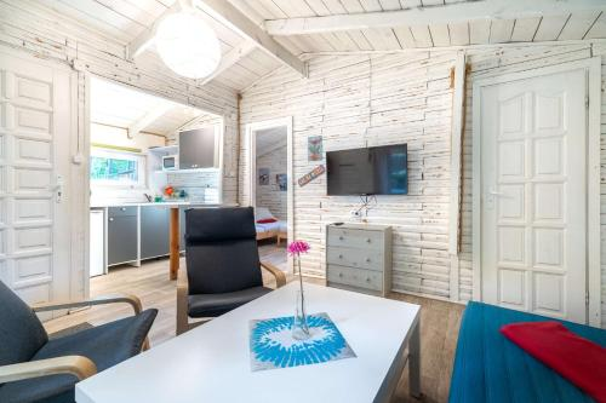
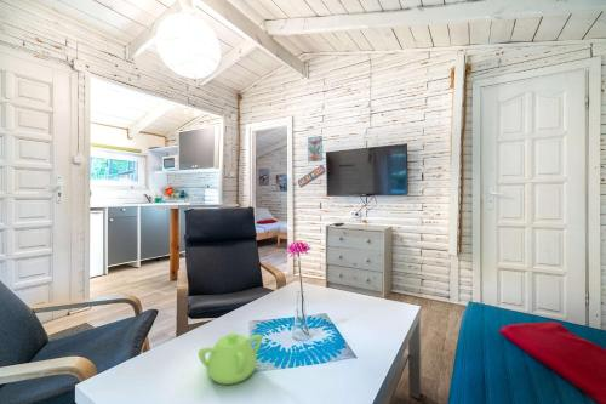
+ teapot [198,331,263,386]
